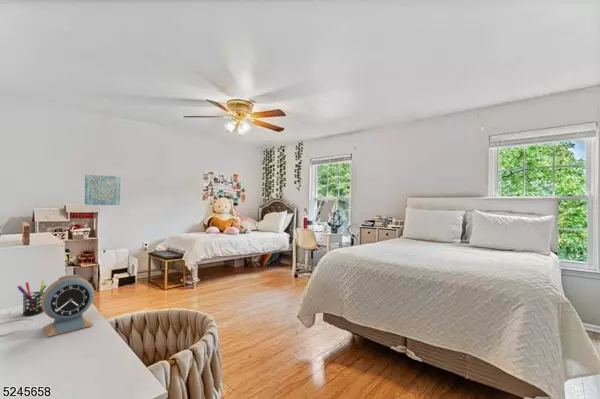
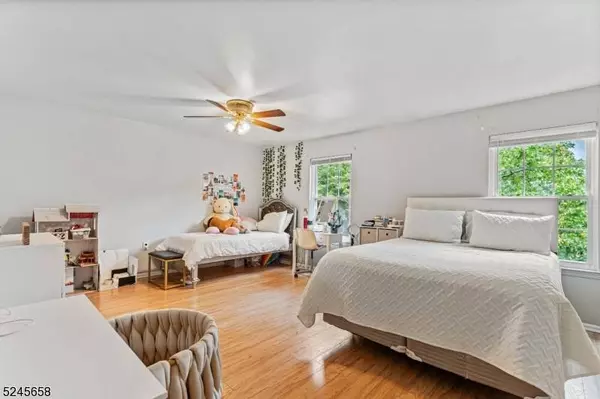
- alarm clock [40,274,95,338]
- wall art [84,174,121,206]
- pen holder [17,280,47,317]
